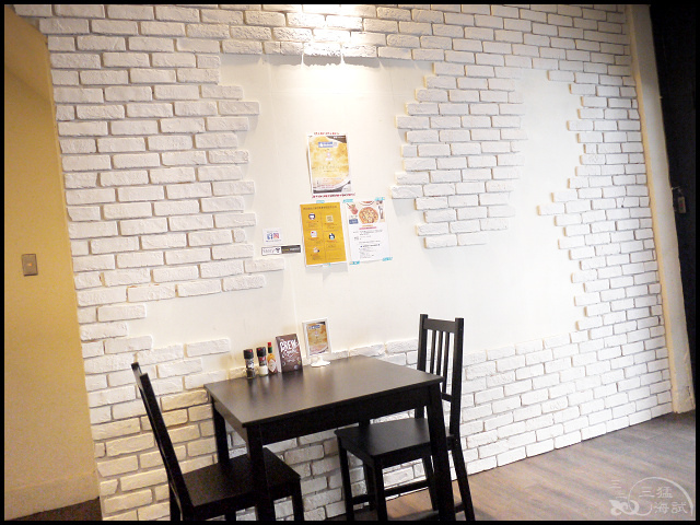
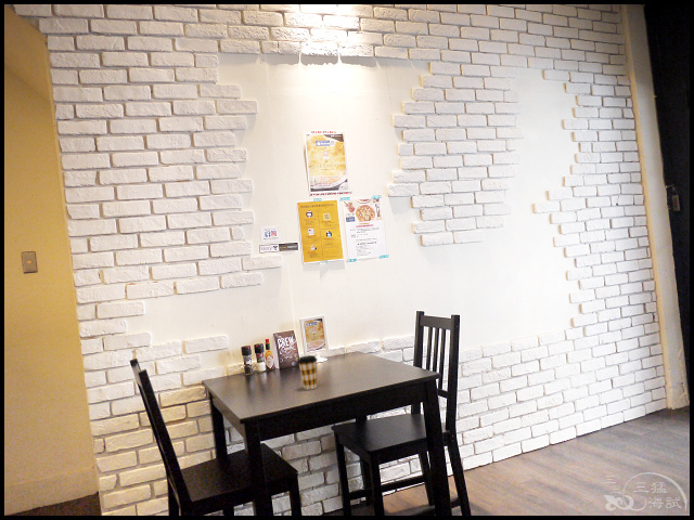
+ coffee cup [297,354,319,391]
